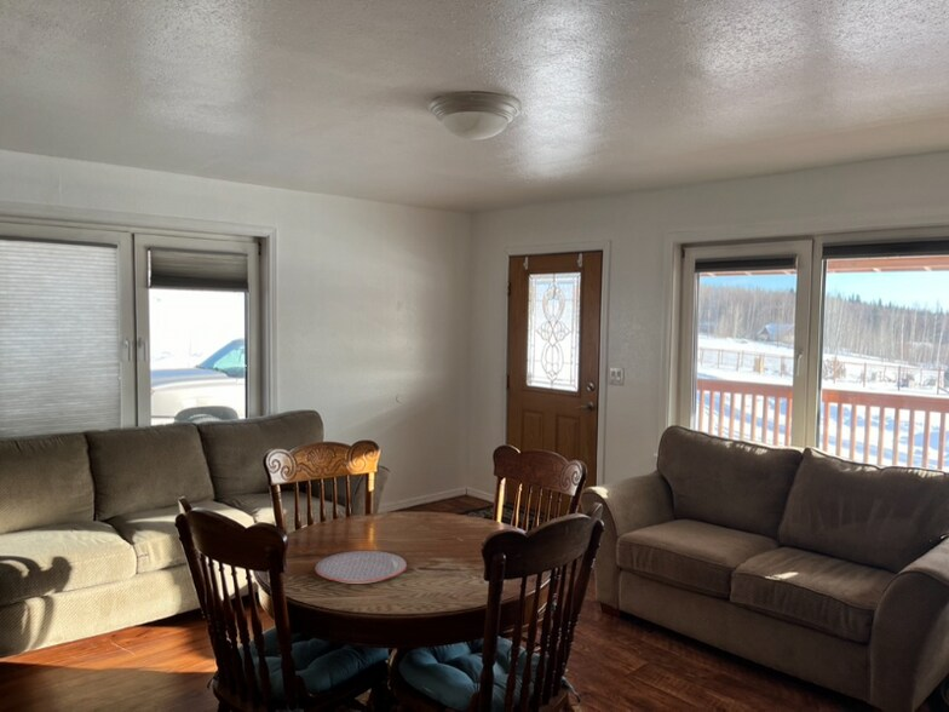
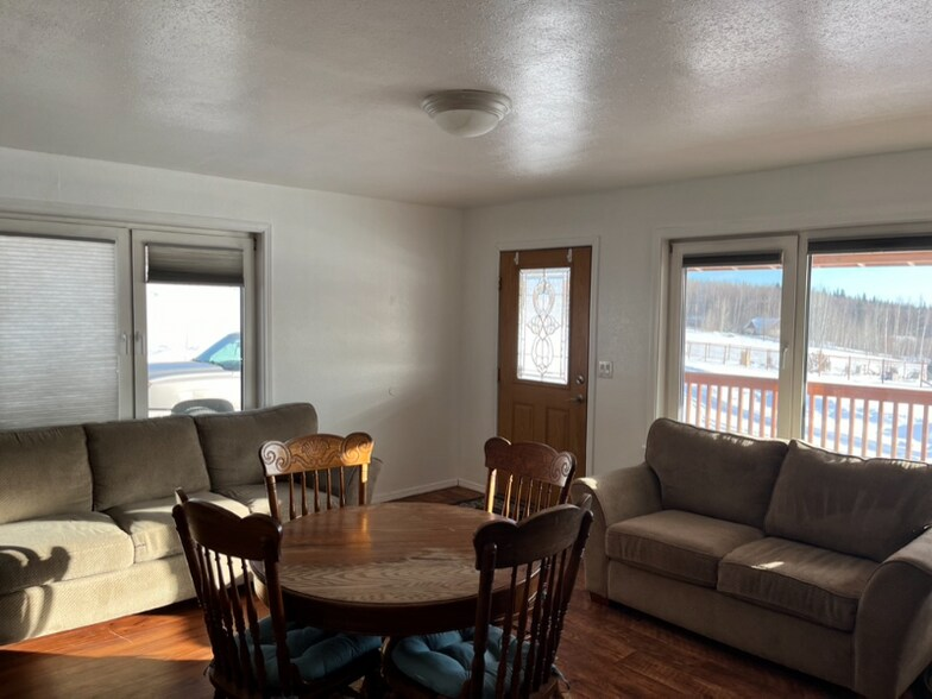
- plate [314,550,408,585]
